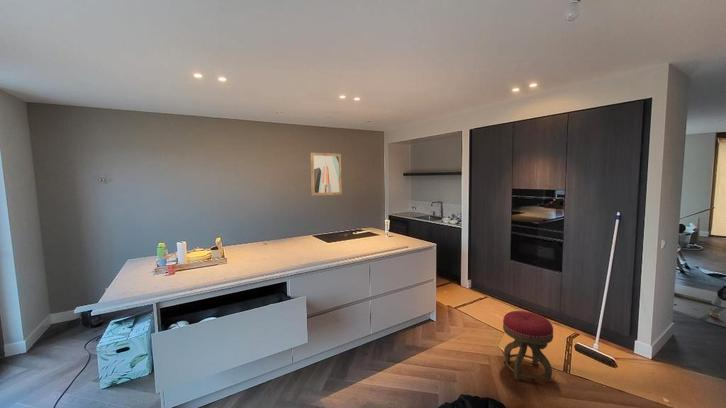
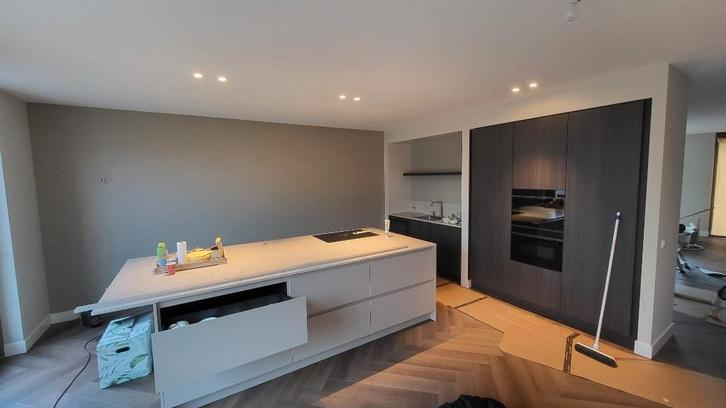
- wall art [310,152,343,197]
- stool [502,310,554,383]
